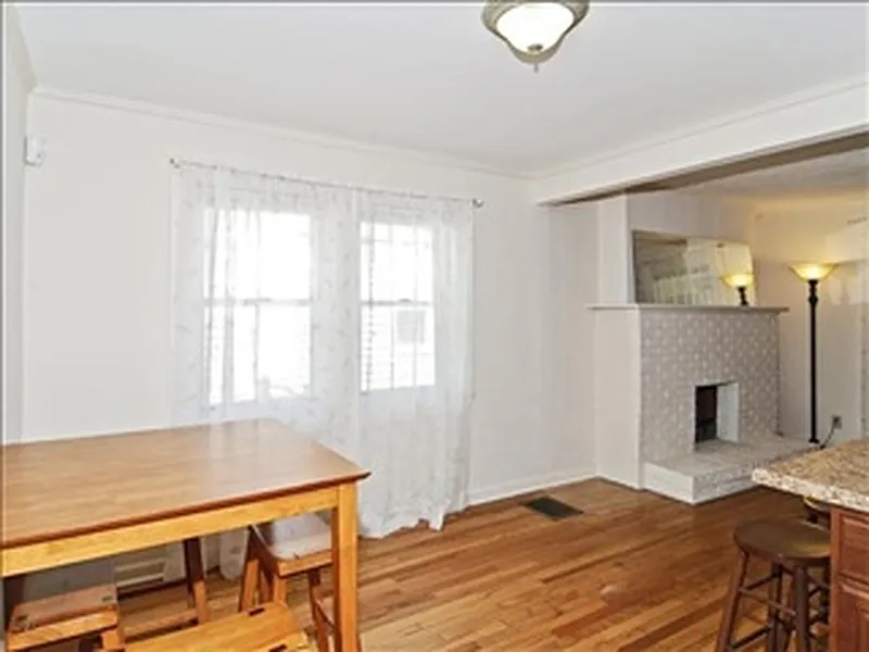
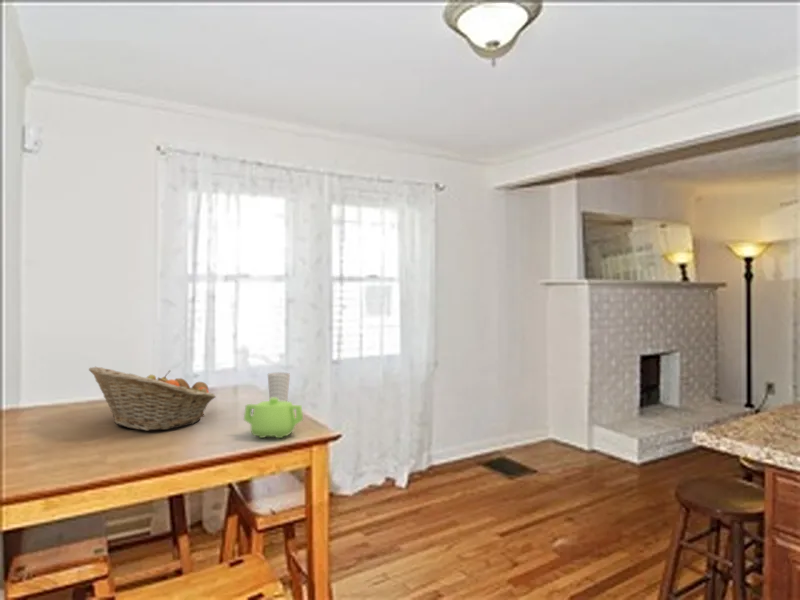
+ cup [267,371,291,402]
+ teapot [243,398,304,439]
+ fruit basket [88,366,217,432]
